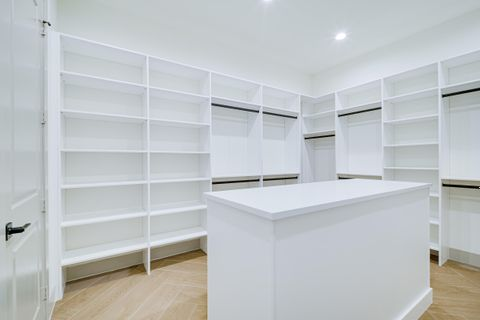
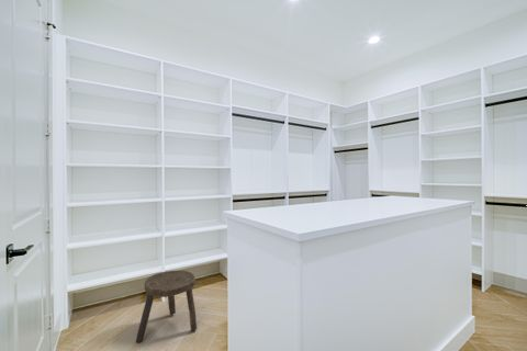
+ stool [135,270,198,343]
